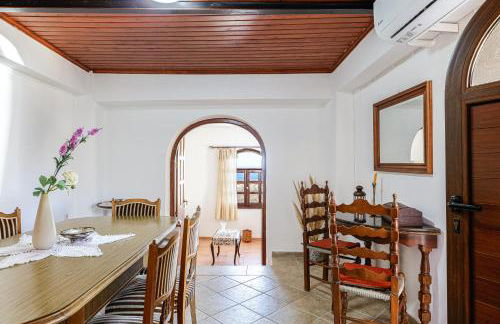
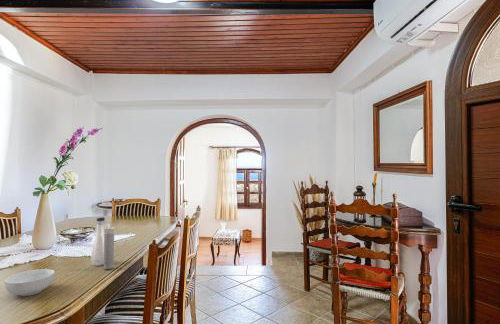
+ water bottle [90,216,115,270]
+ cereal bowl [4,268,56,297]
